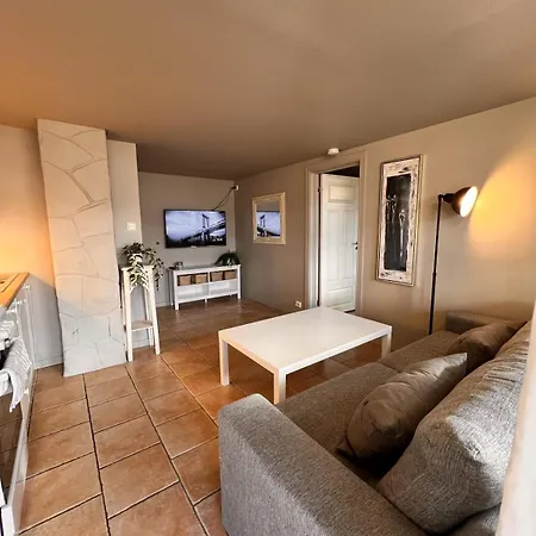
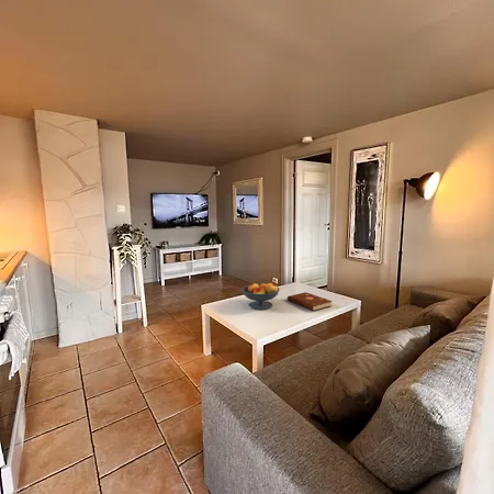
+ book [287,291,333,312]
+ fruit bowl [240,282,281,311]
